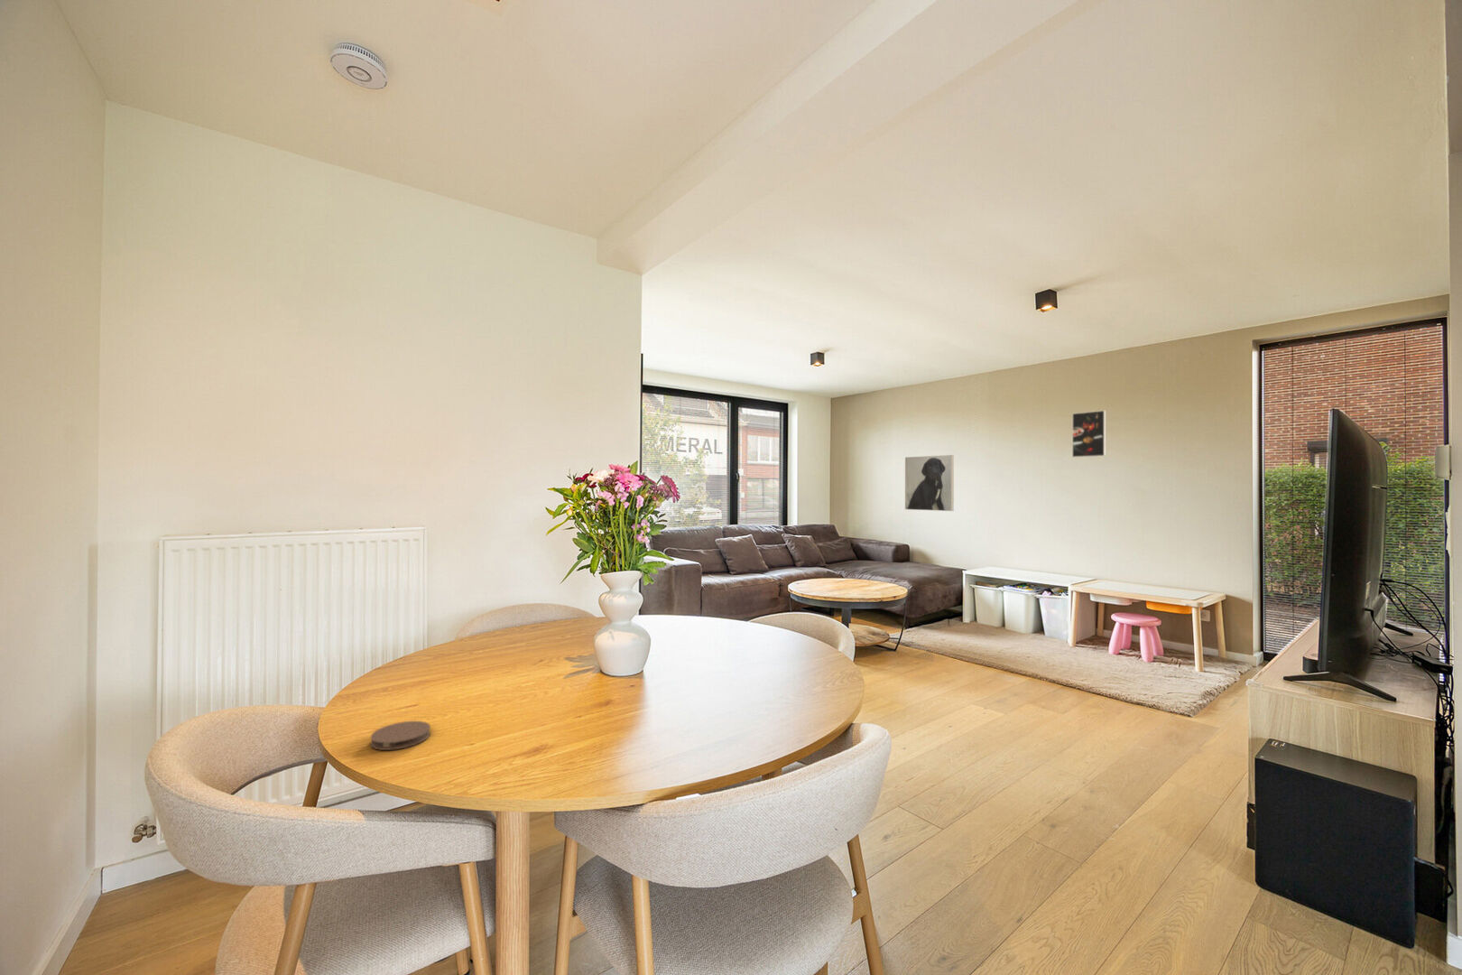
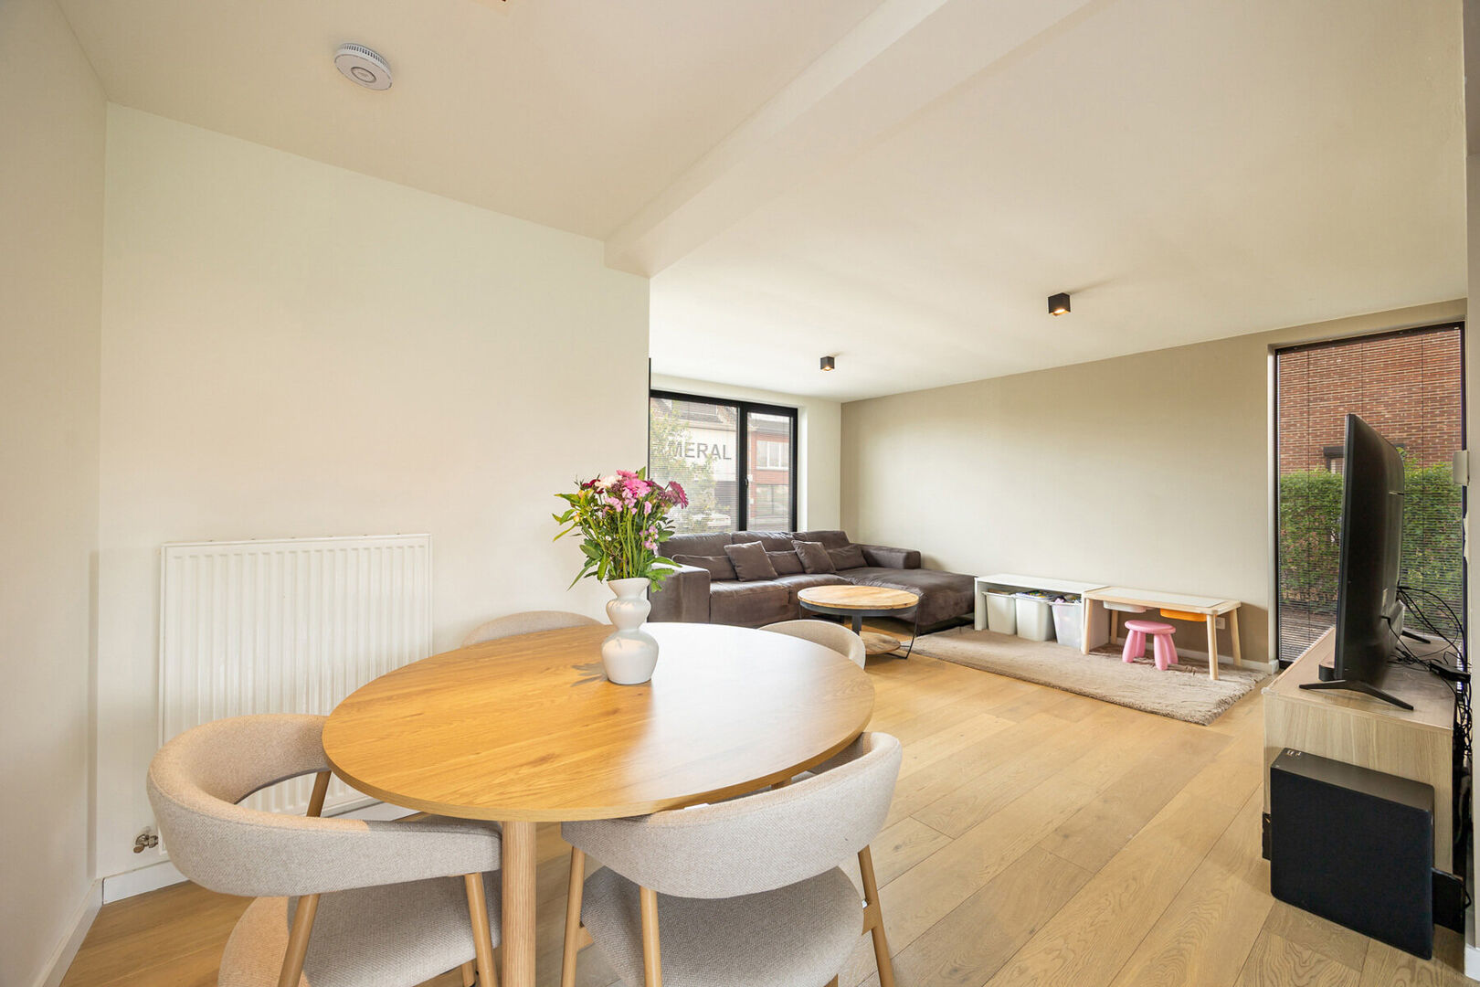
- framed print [1071,410,1106,458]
- coaster [370,720,432,751]
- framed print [904,454,955,511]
